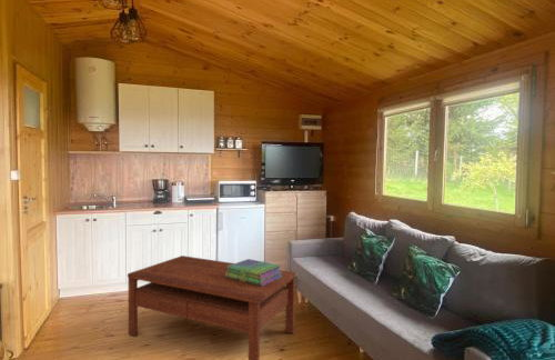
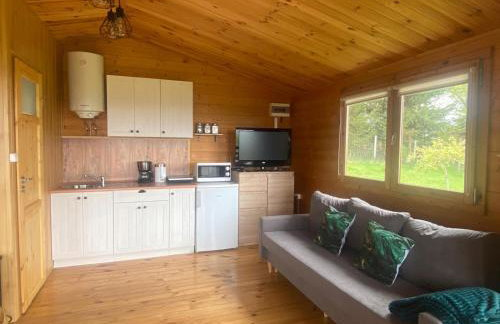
- coffee table [127,254,296,360]
- stack of books [225,258,282,286]
